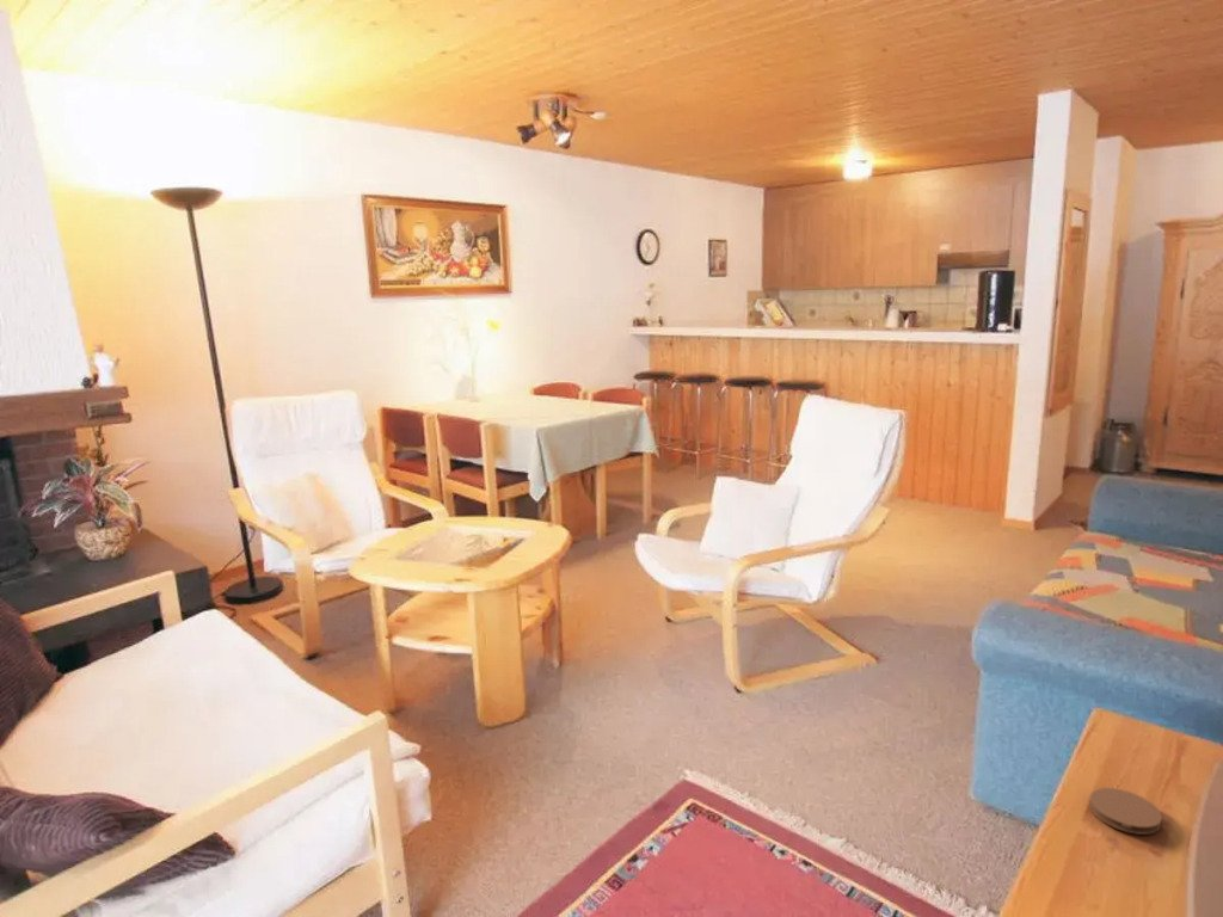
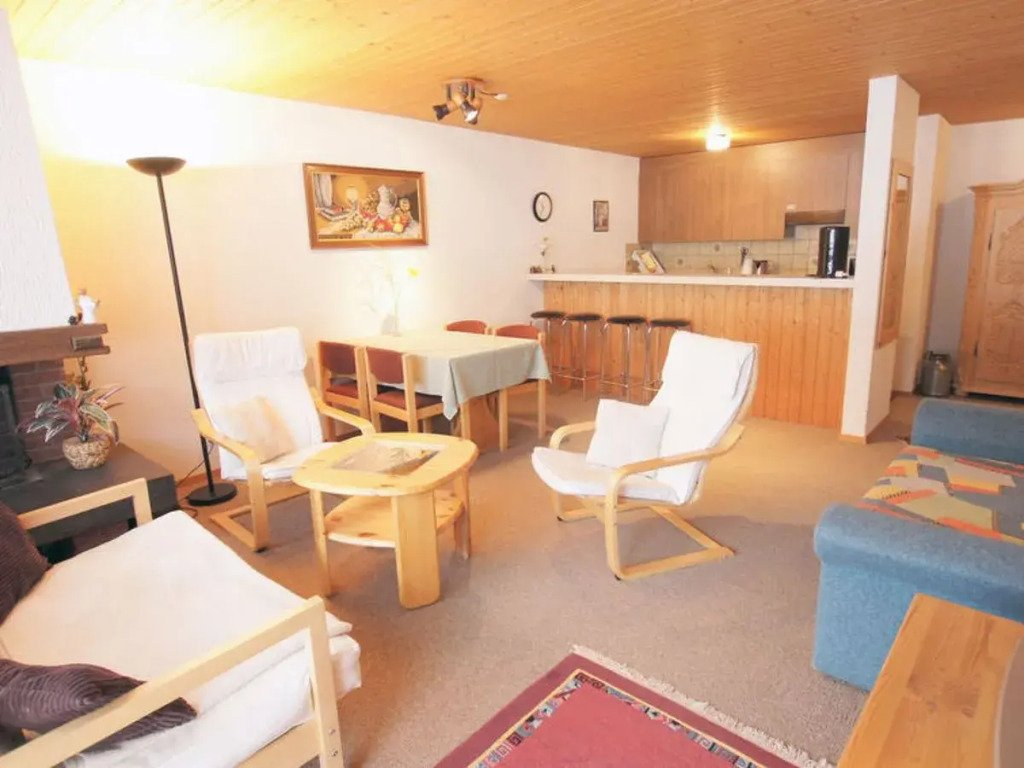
- coaster [1088,787,1163,836]
